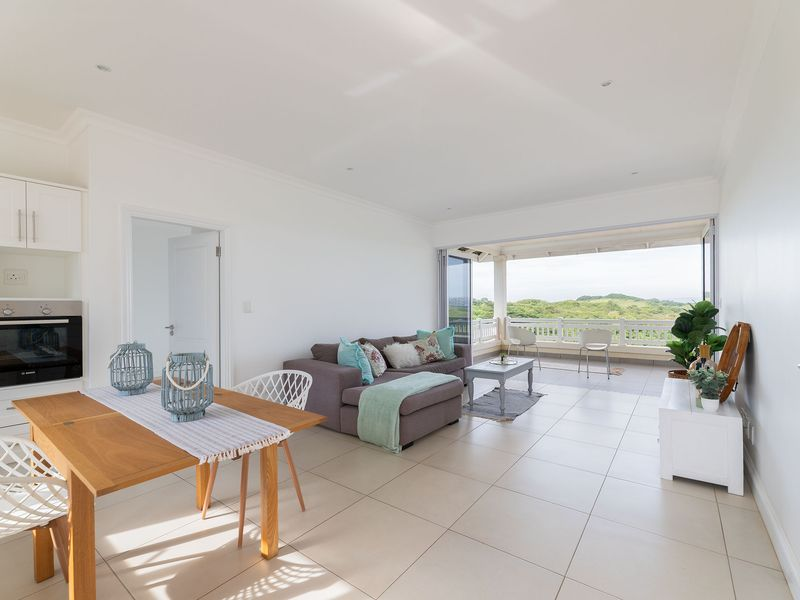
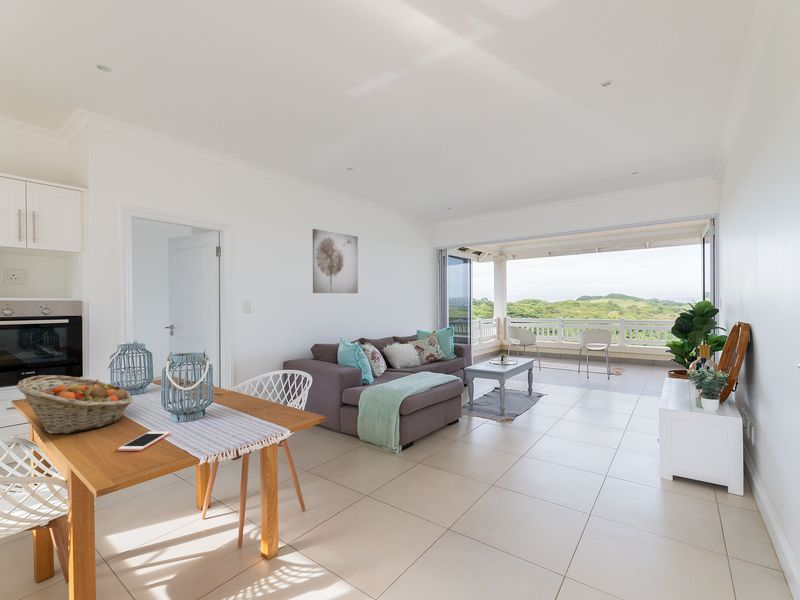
+ cell phone [117,430,171,452]
+ fruit basket [16,374,134,435]
+ wall art [312,228,359,294]
